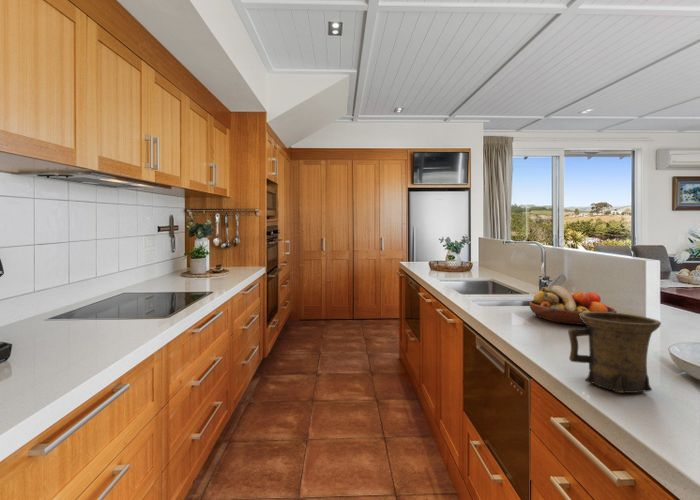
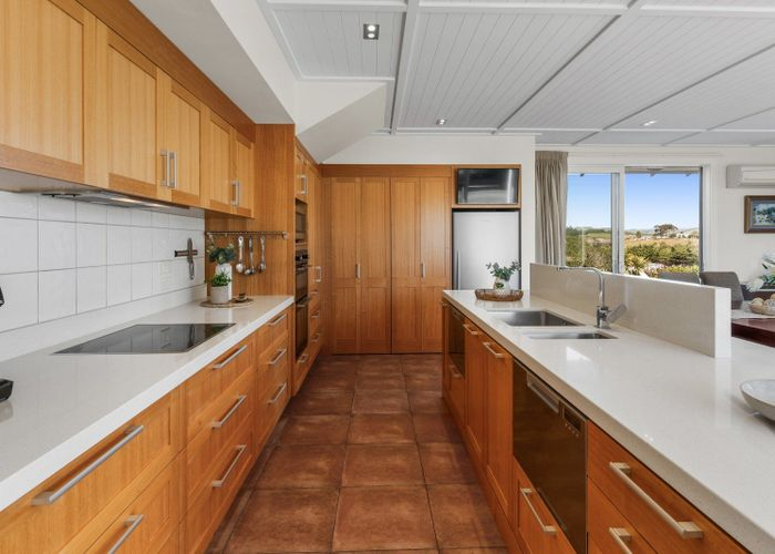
- fruit bowl [528,284,617,326]
- mug [567,312,662,394]
